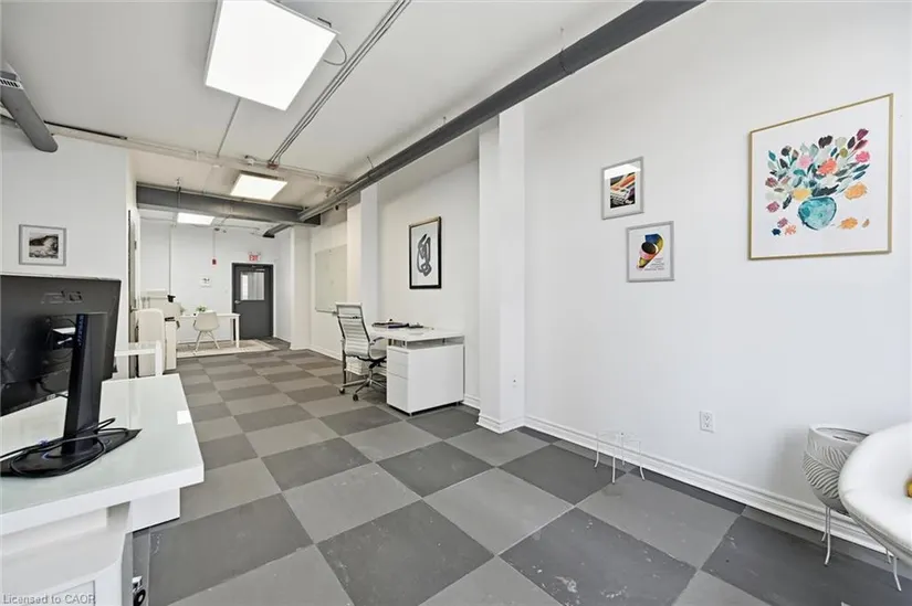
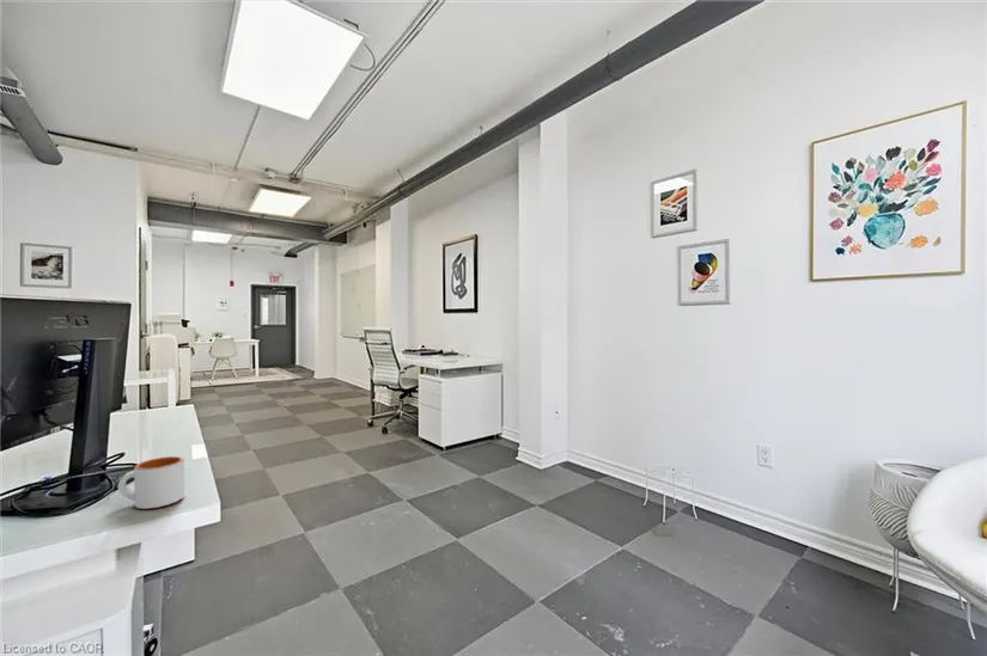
+ mug [117,455,185,510]
